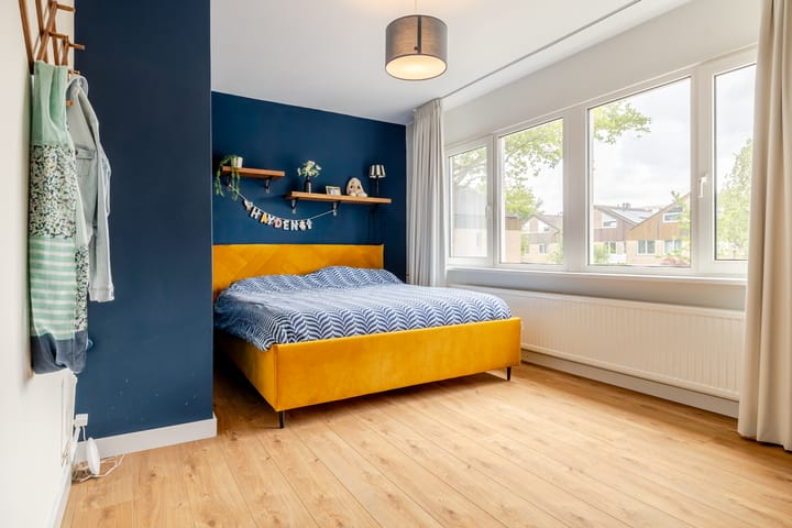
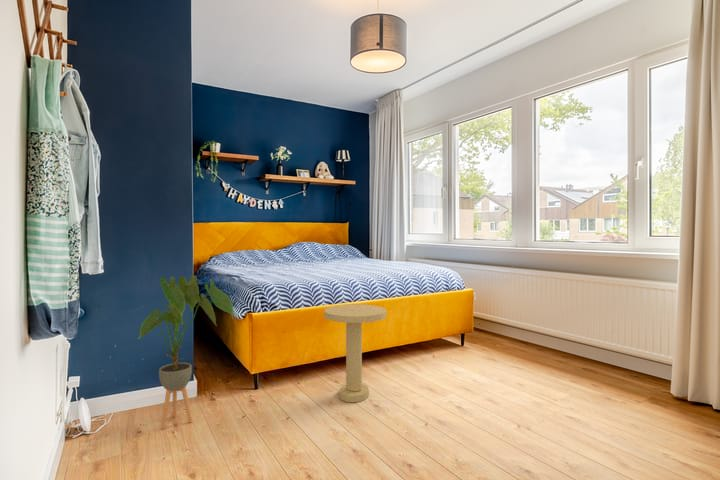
+ side table [323,303,388,403]
+ house plant [137,274,234,430]
